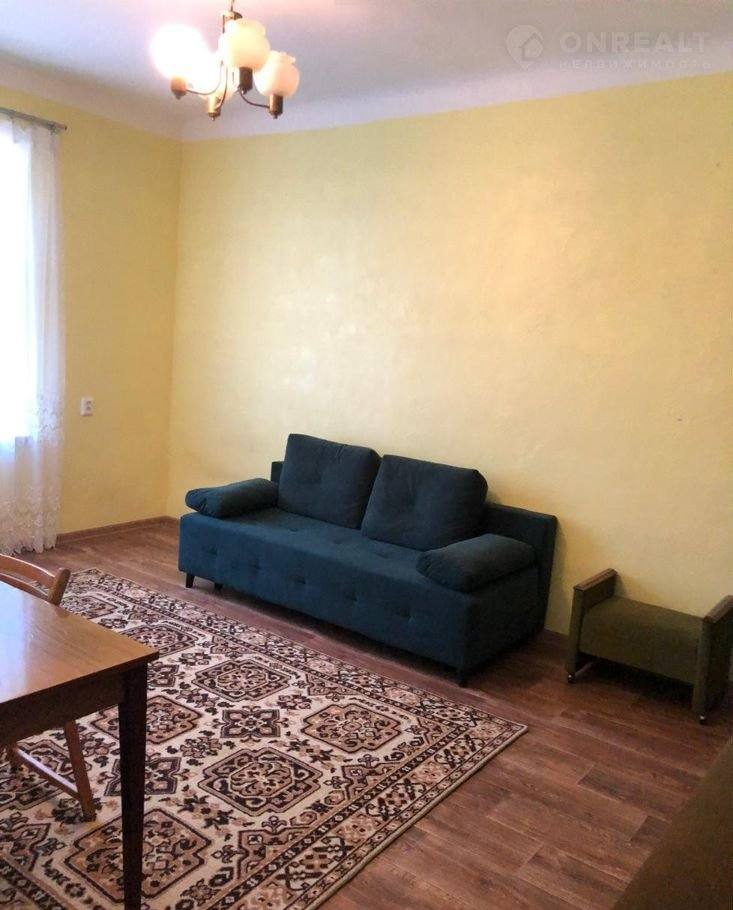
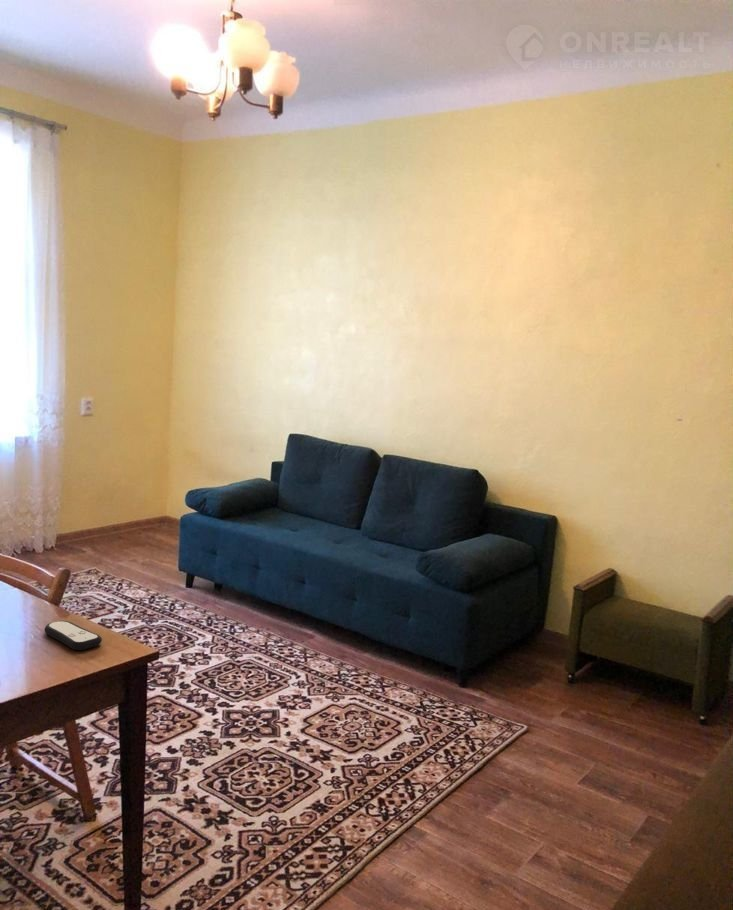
+ remote control [43,620,103,651]
